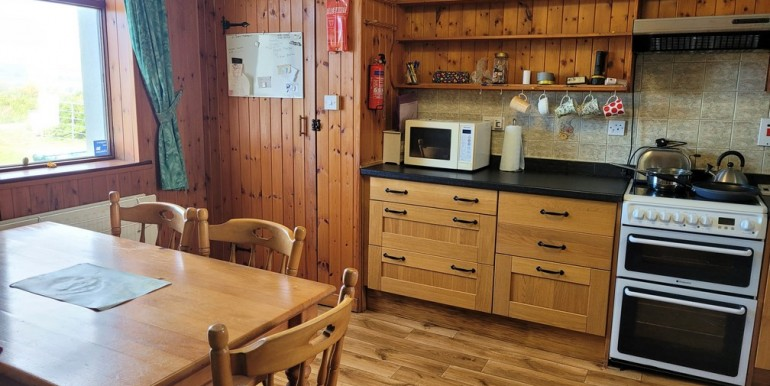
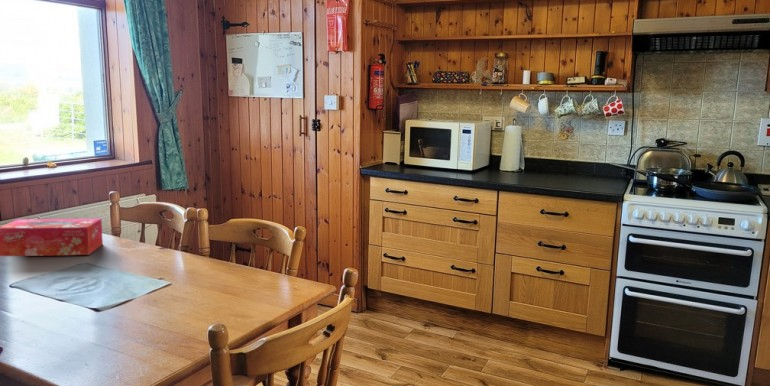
+ tissue box [0,218,104,257]
